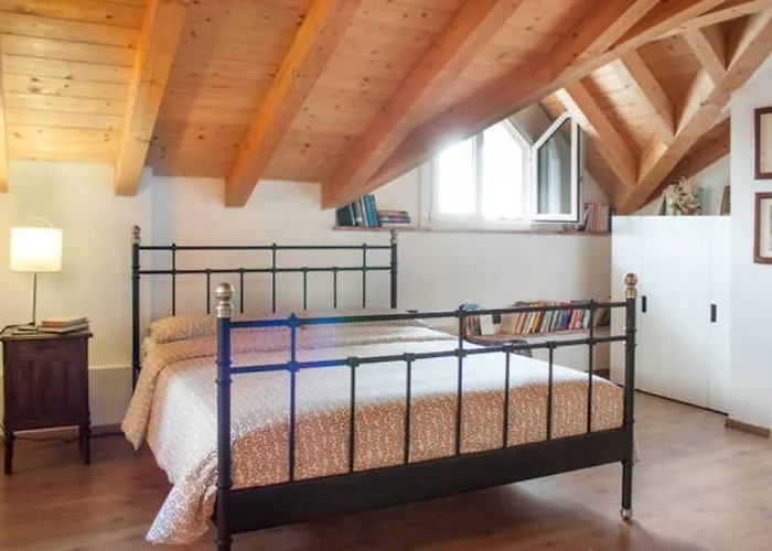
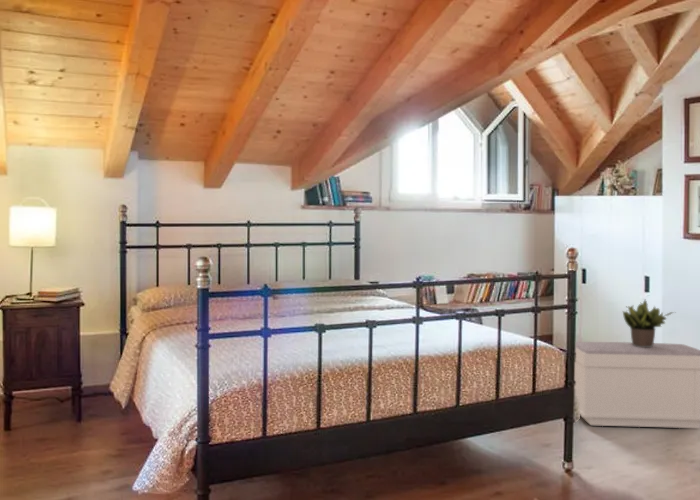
+ bench [574,341,700,429]
+ potted plant [621,299,676,347]
